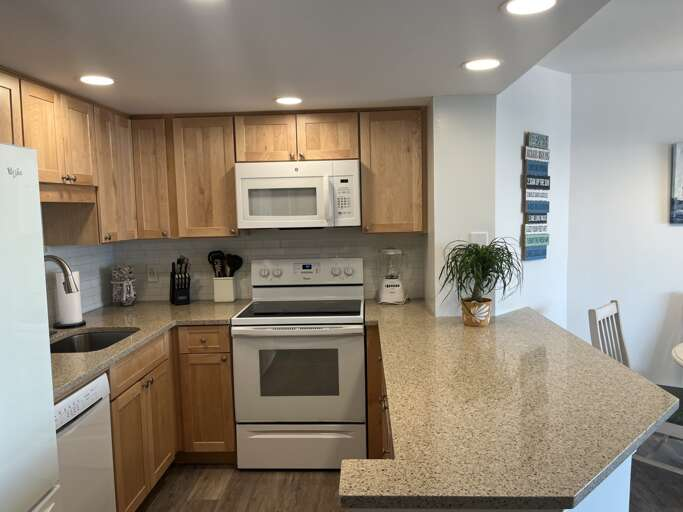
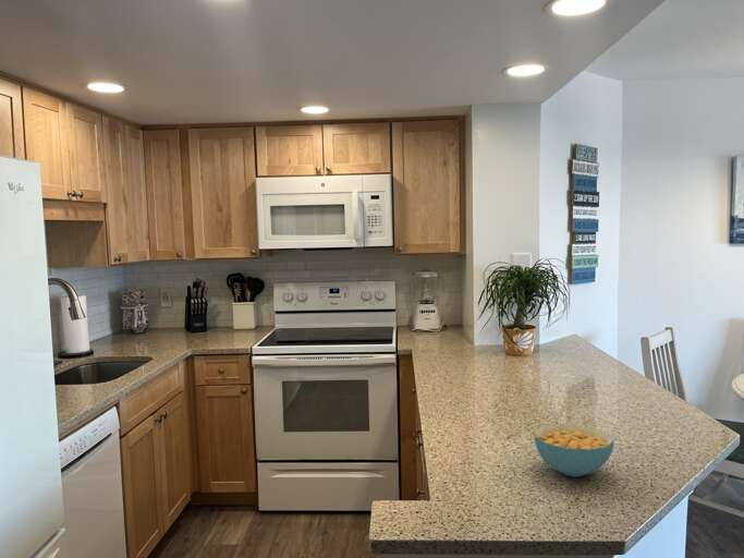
+ cereal bowl [533,423,615,477]
